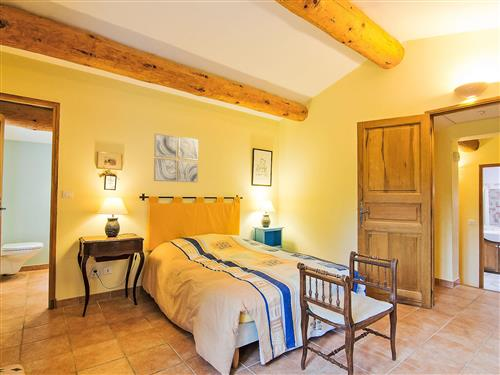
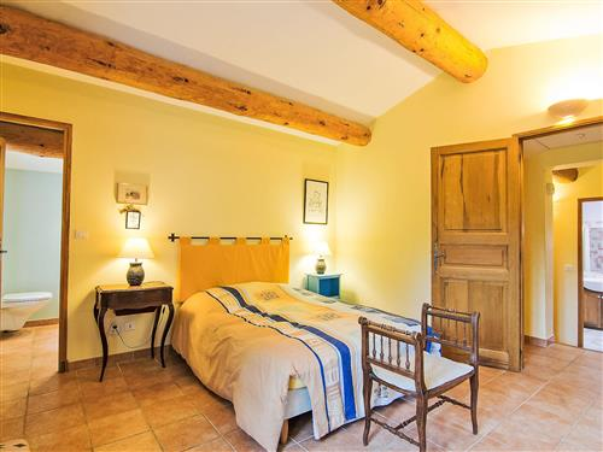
- wall art [153,132,199,183]
